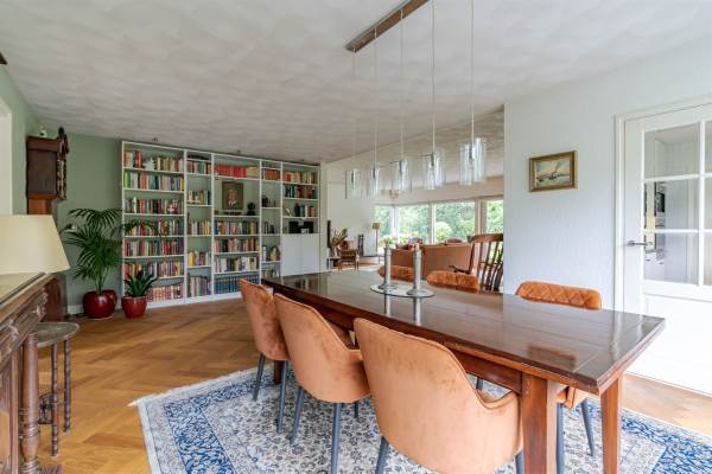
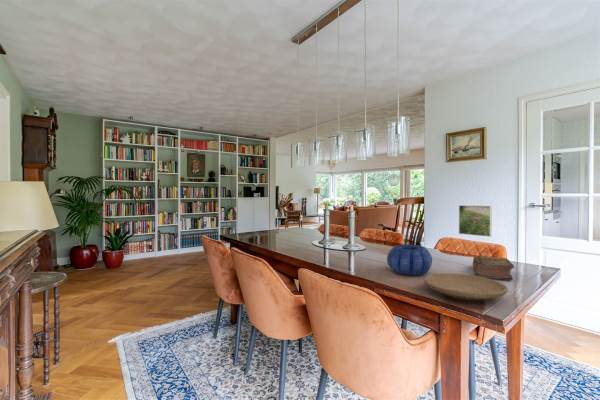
+ decorative bowl [386,243,433,276]
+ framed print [458,204,493,238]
+ book [472,255,515,281]
+ plate [423,272,509,301]
